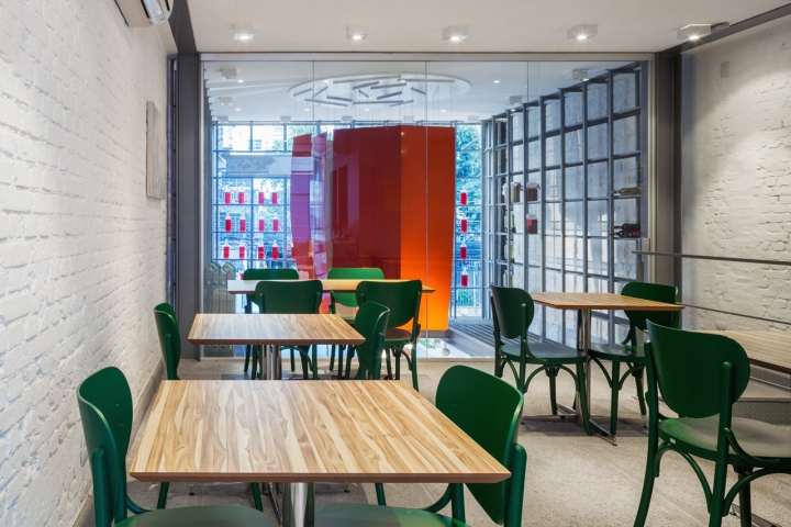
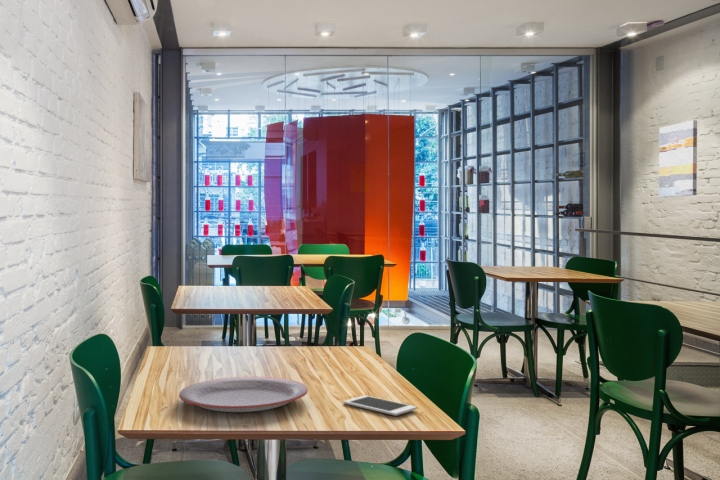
+ wall art [658,119,698,198]
+ cell phone [343,395,418,417]
+ plate [178,376,309,413]
